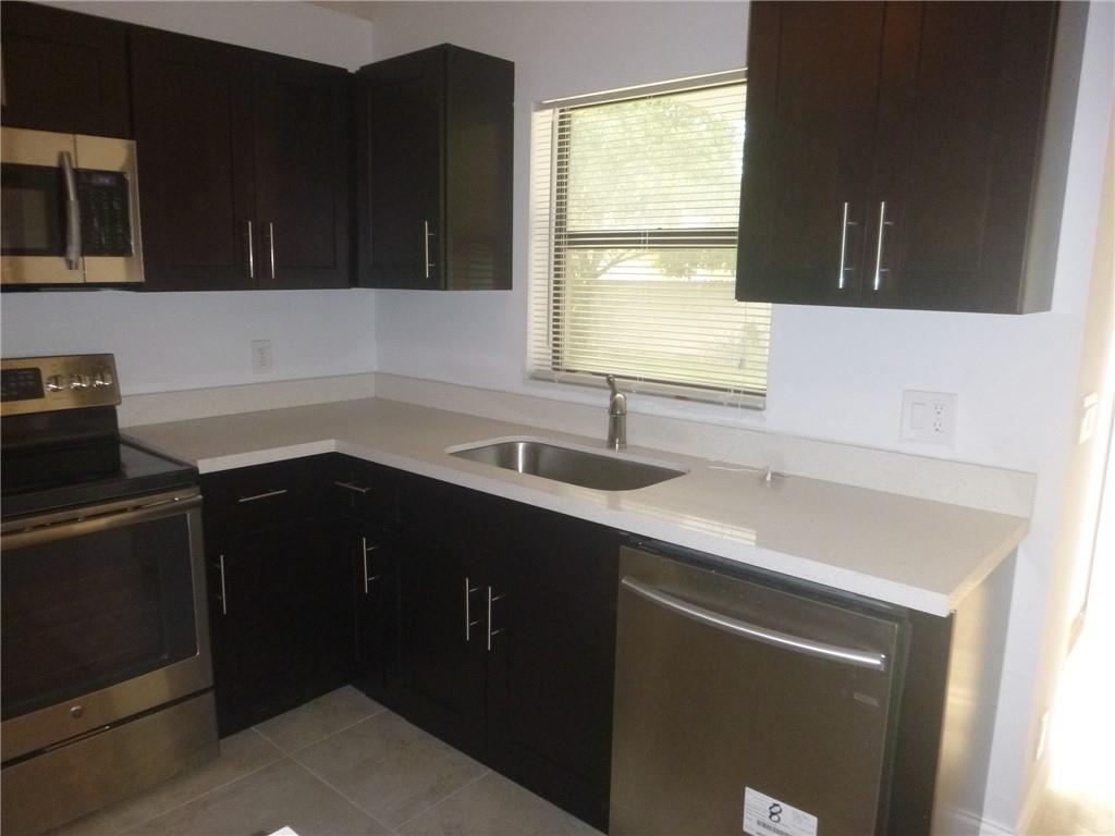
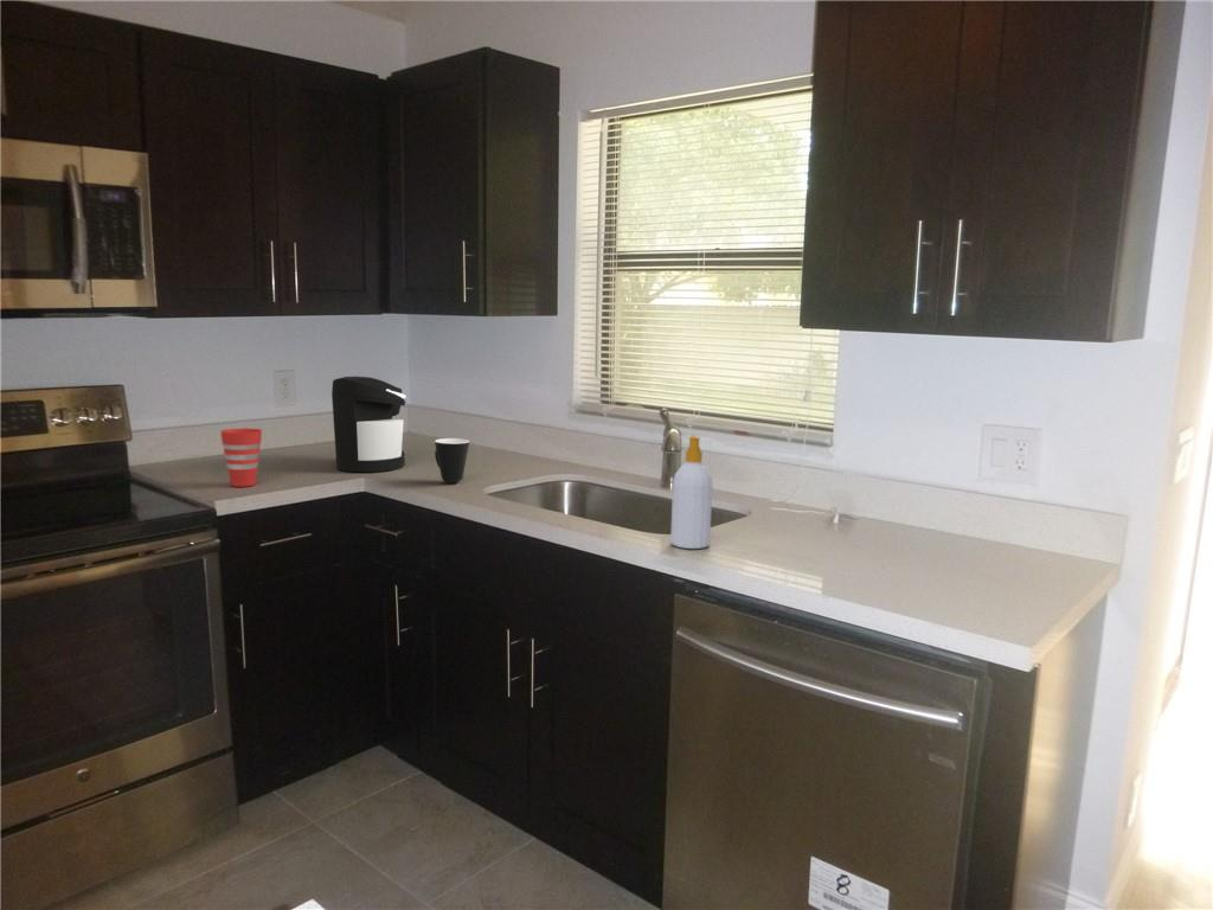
+ cup [219,427,263,488]
+ coffee maker [330,376,407,473]
+ soap bottle [669,434,713,550]
+ mug [434,437,470,483]
